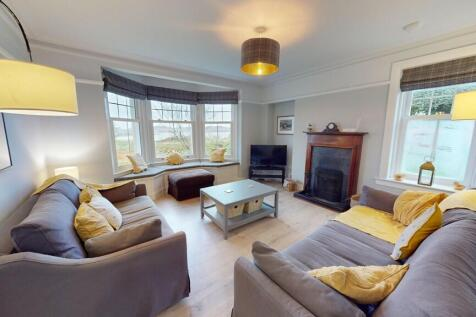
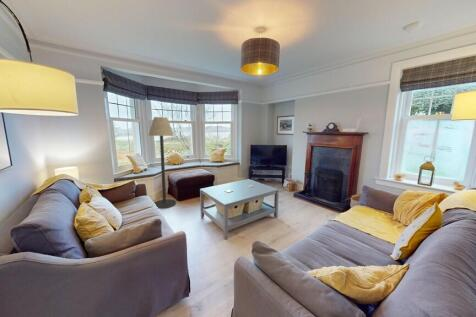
+ floor lamp [147,116,177,209]
